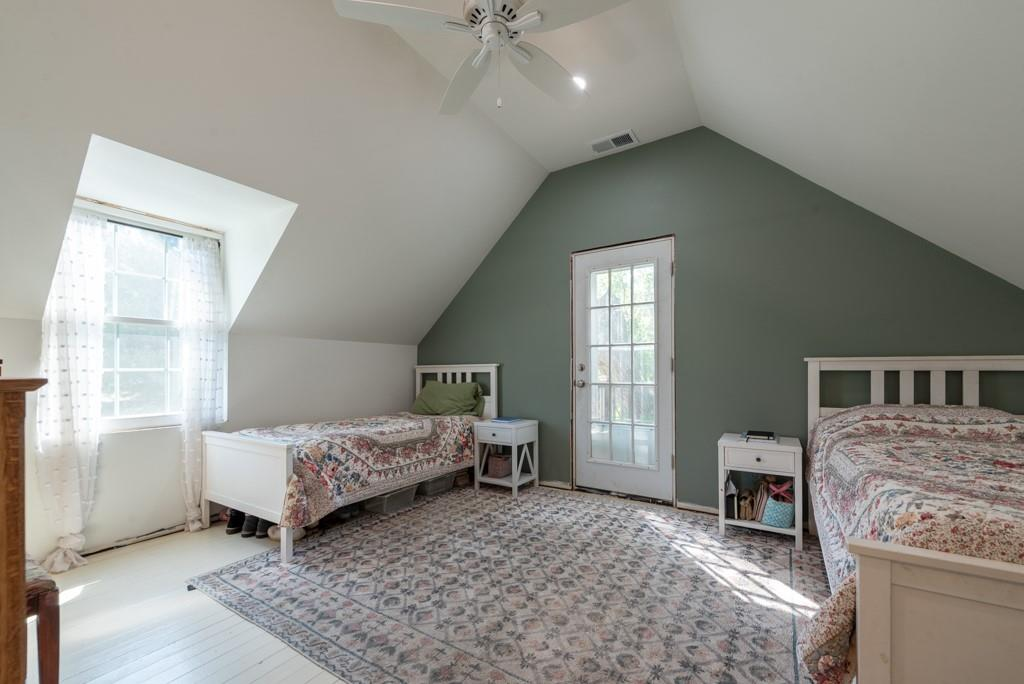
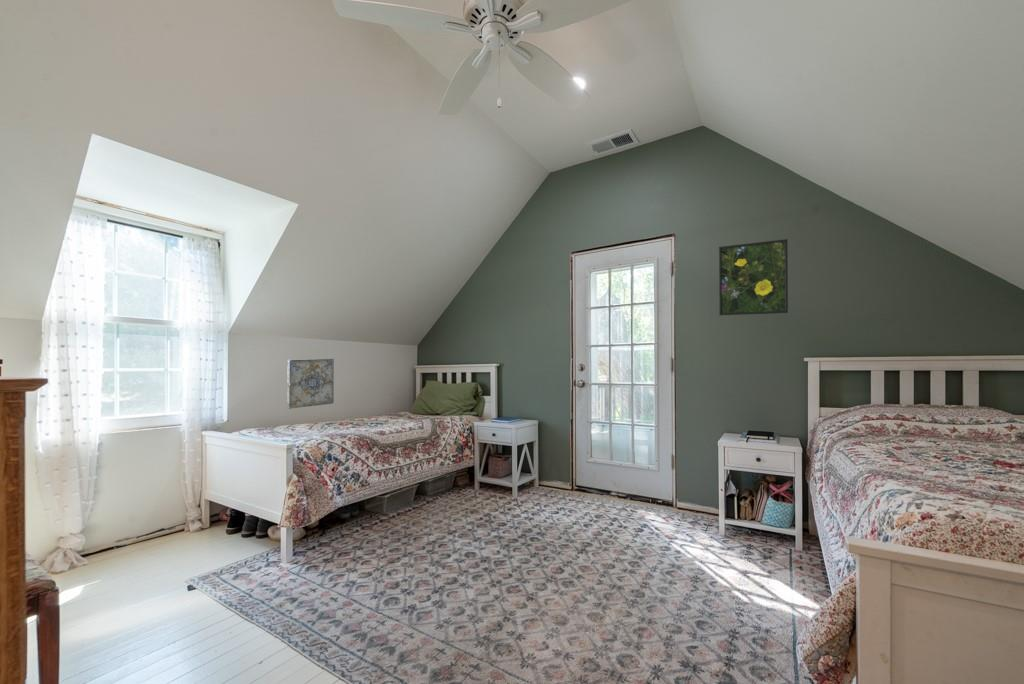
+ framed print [718,238,789,316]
+ wall art [286,358,335,410]
